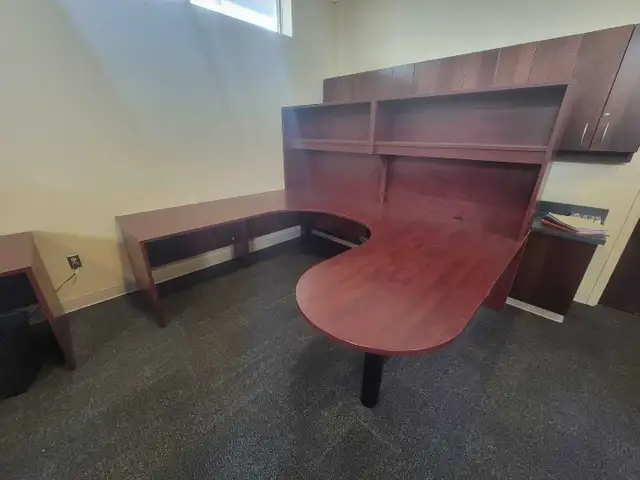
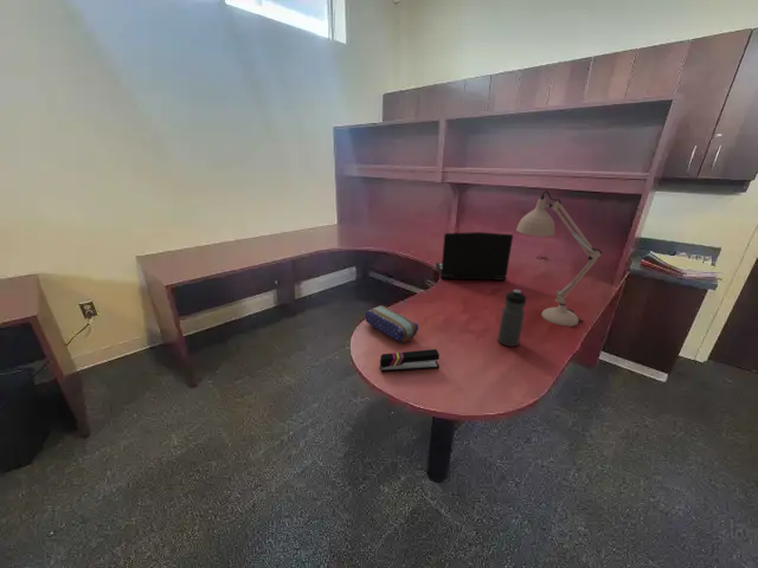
+ water bottle [496,289,527,348]
+ pencil case [364,304,419,344]
+ stapler [379,348,441,373]
+ laptop [435,231,514,282]
+ desk lamp [515,191,603,328]
